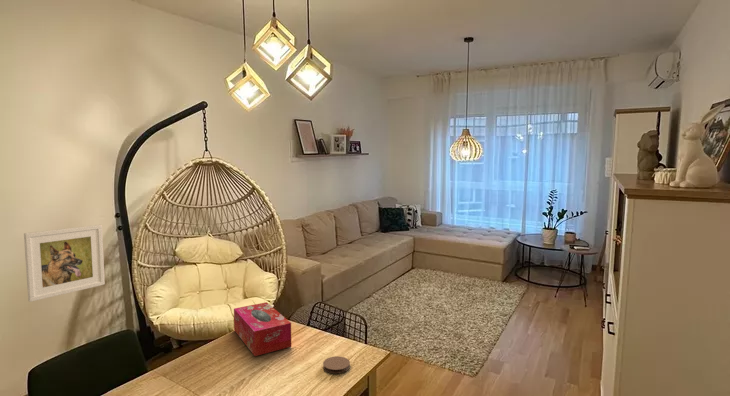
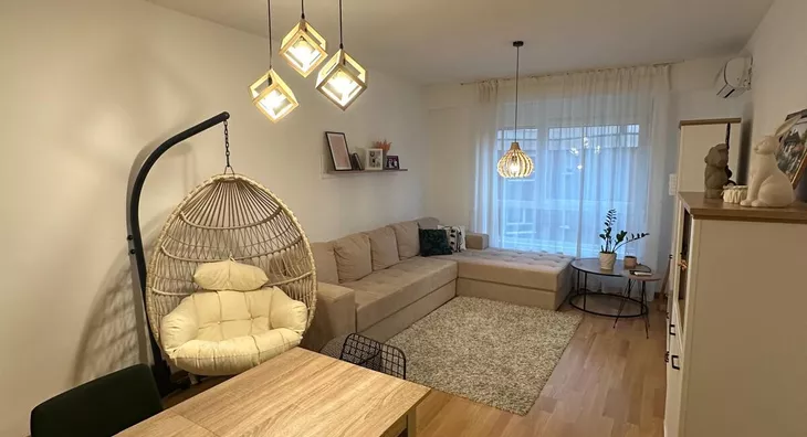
- tissue box [233,301,292,357]
- coaster [322,355,351,374]
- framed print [23,224,106,303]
